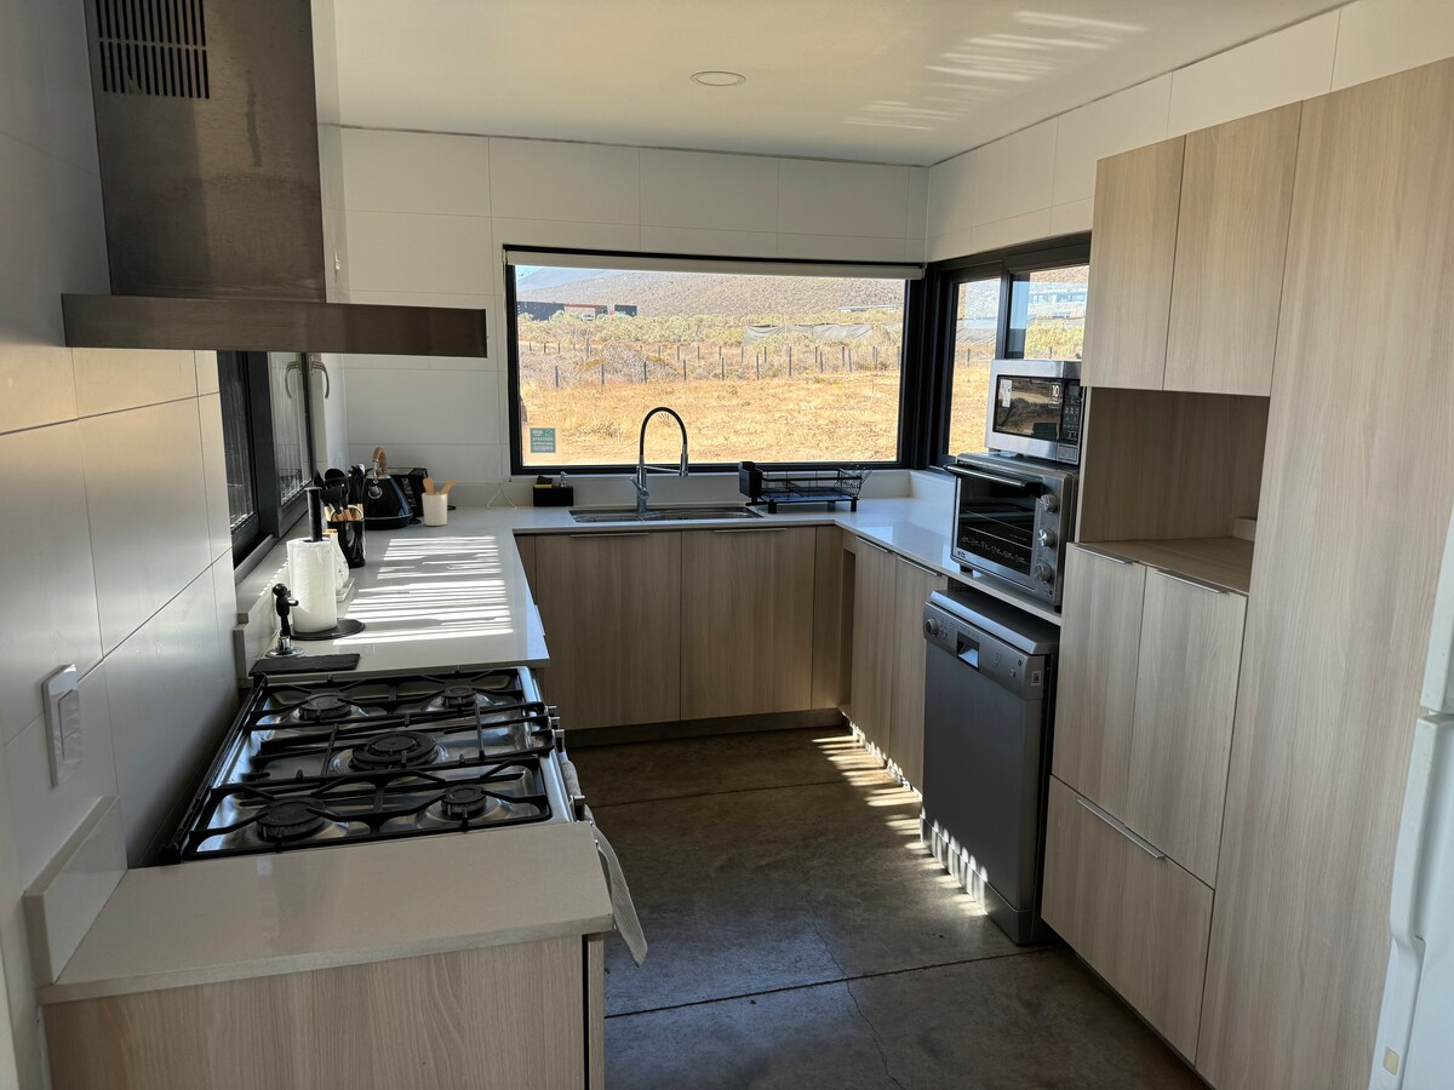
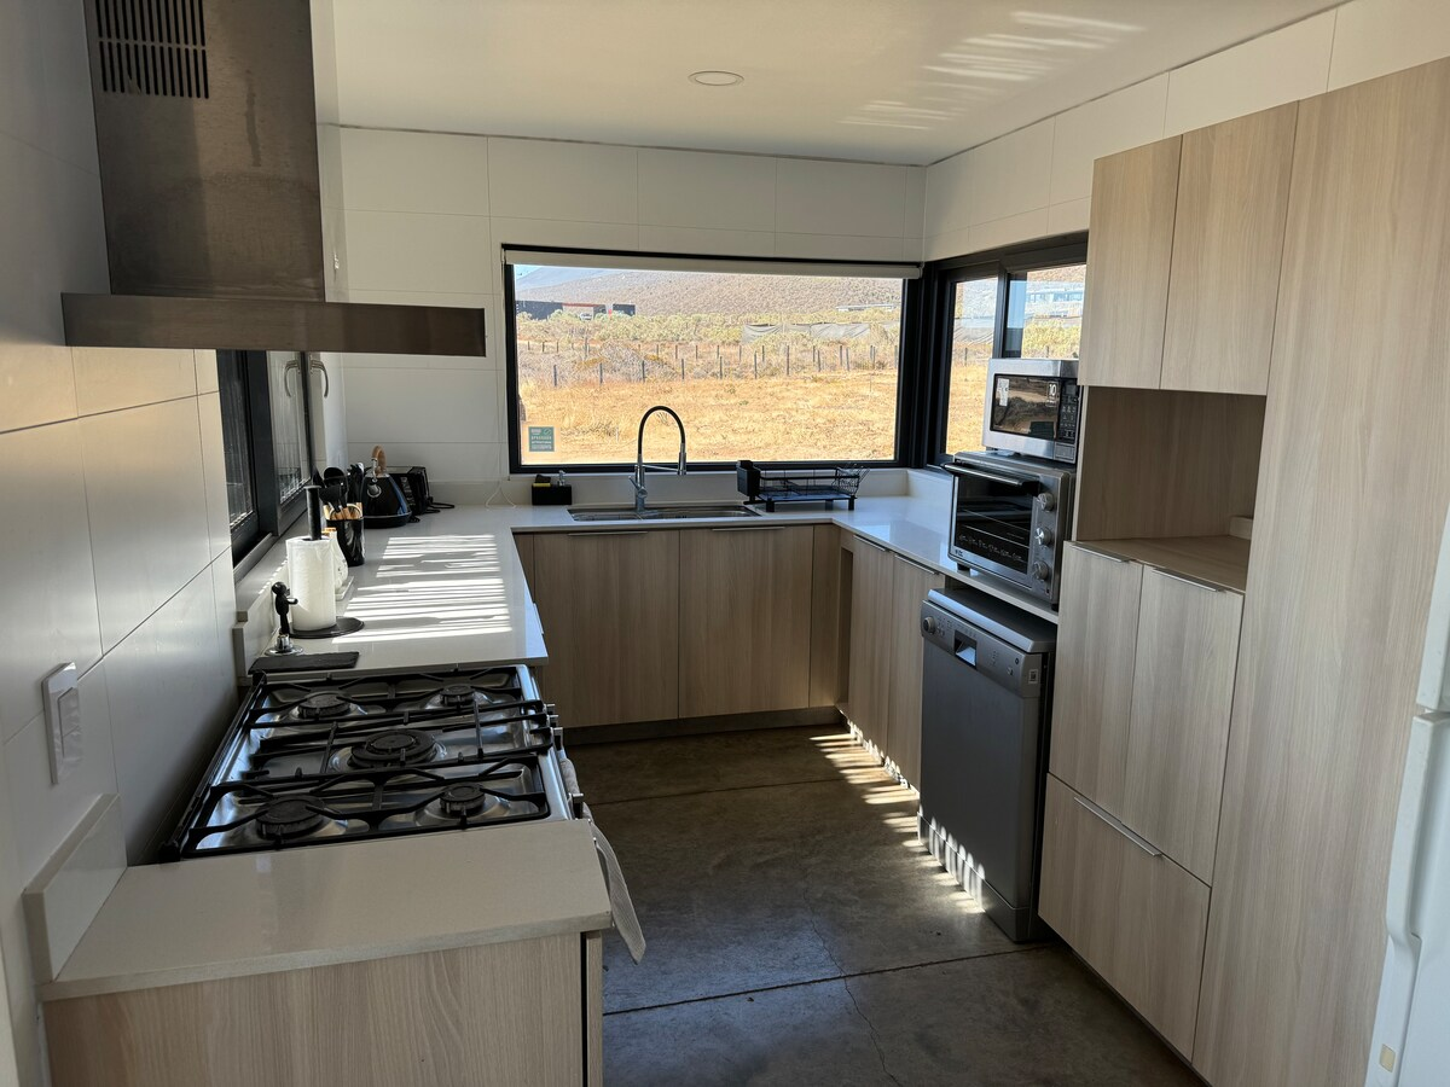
- utensil holder [420,476,458,527]
